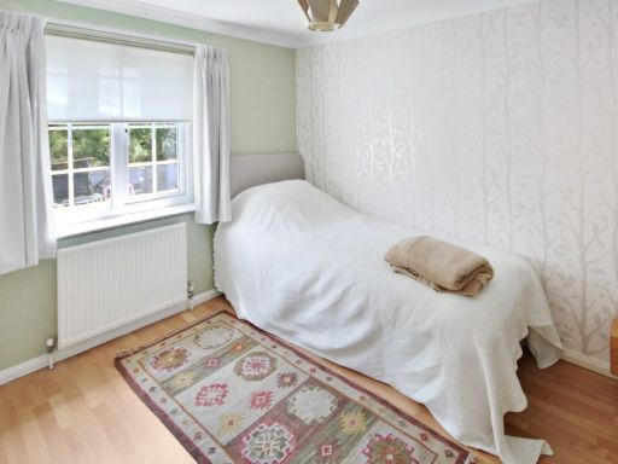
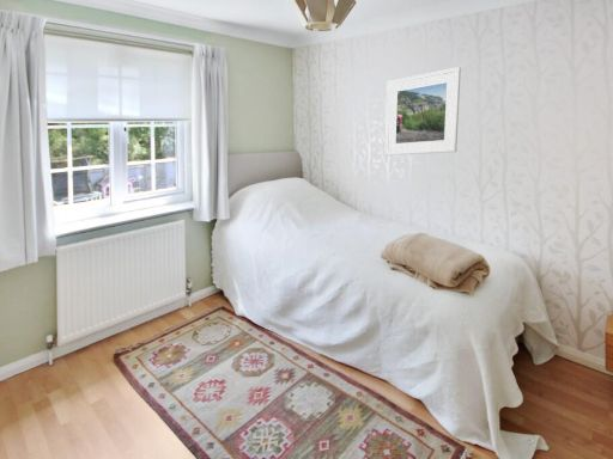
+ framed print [384,66,462,157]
